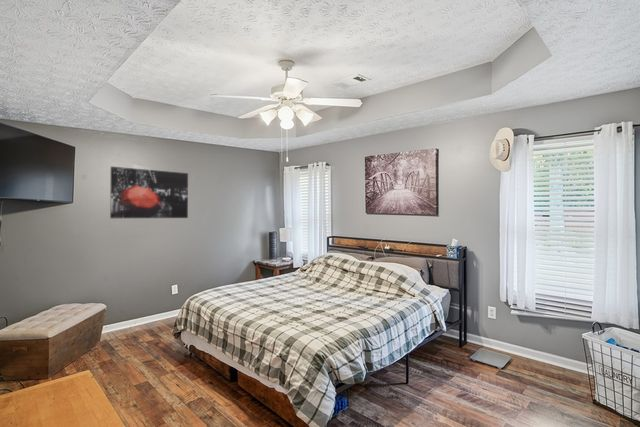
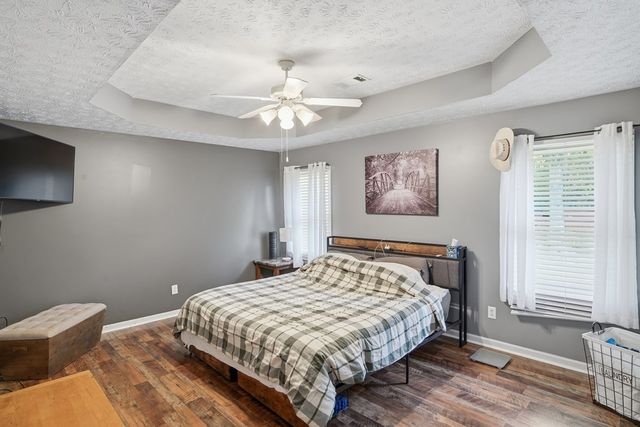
- wall art [109,166,189,219]
